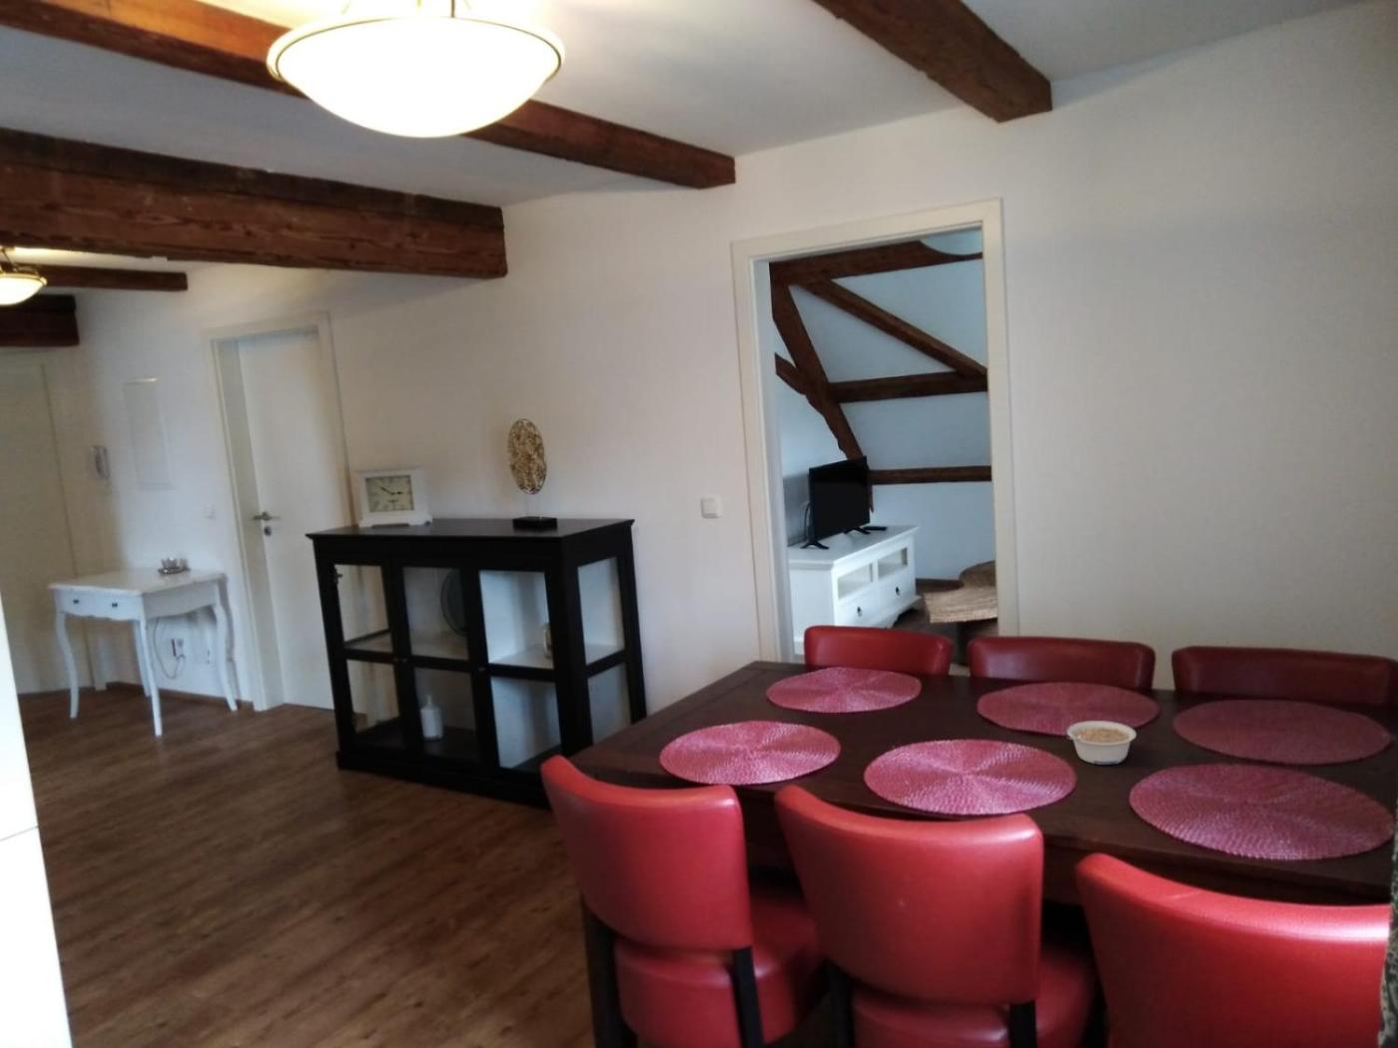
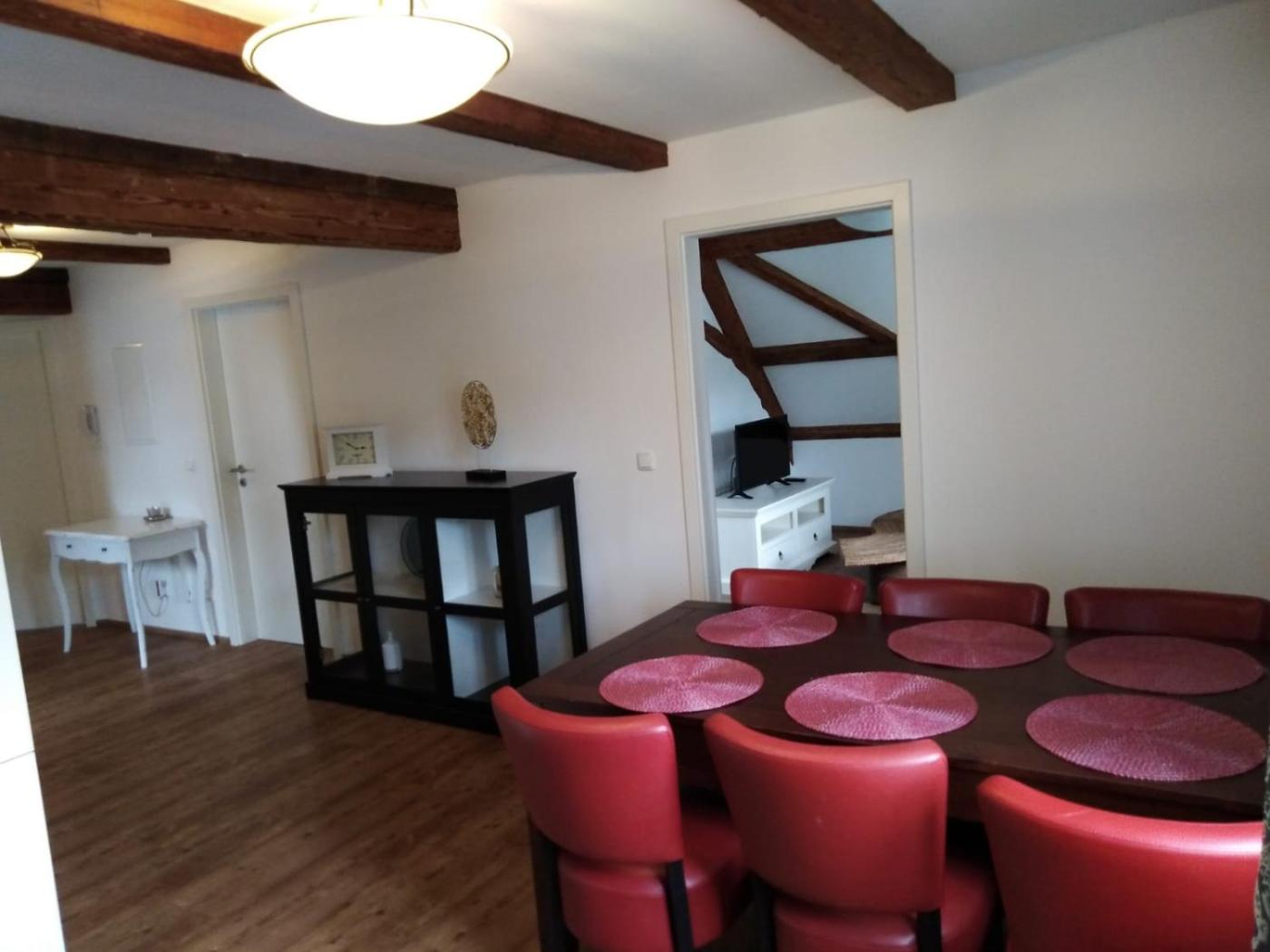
- legume [1066,720,1137,765]
